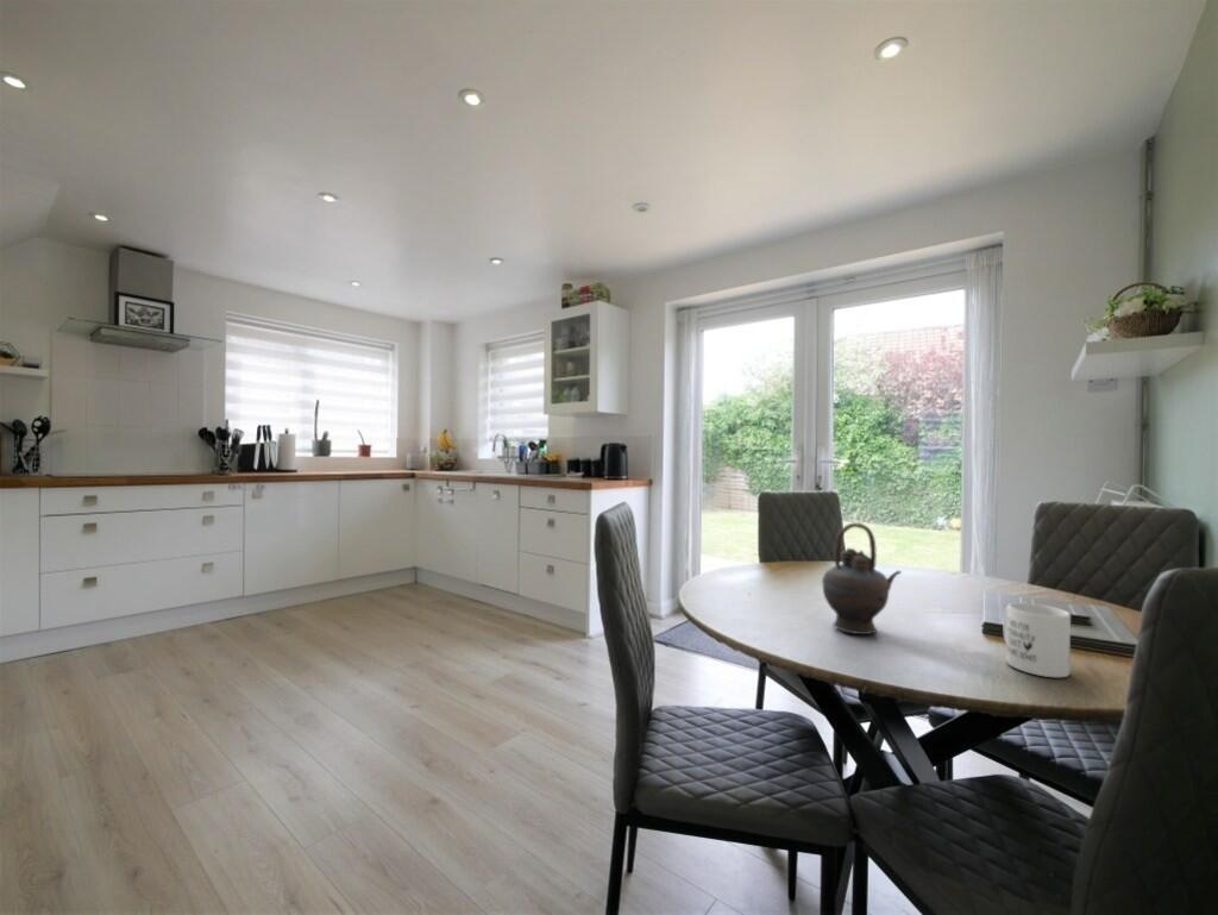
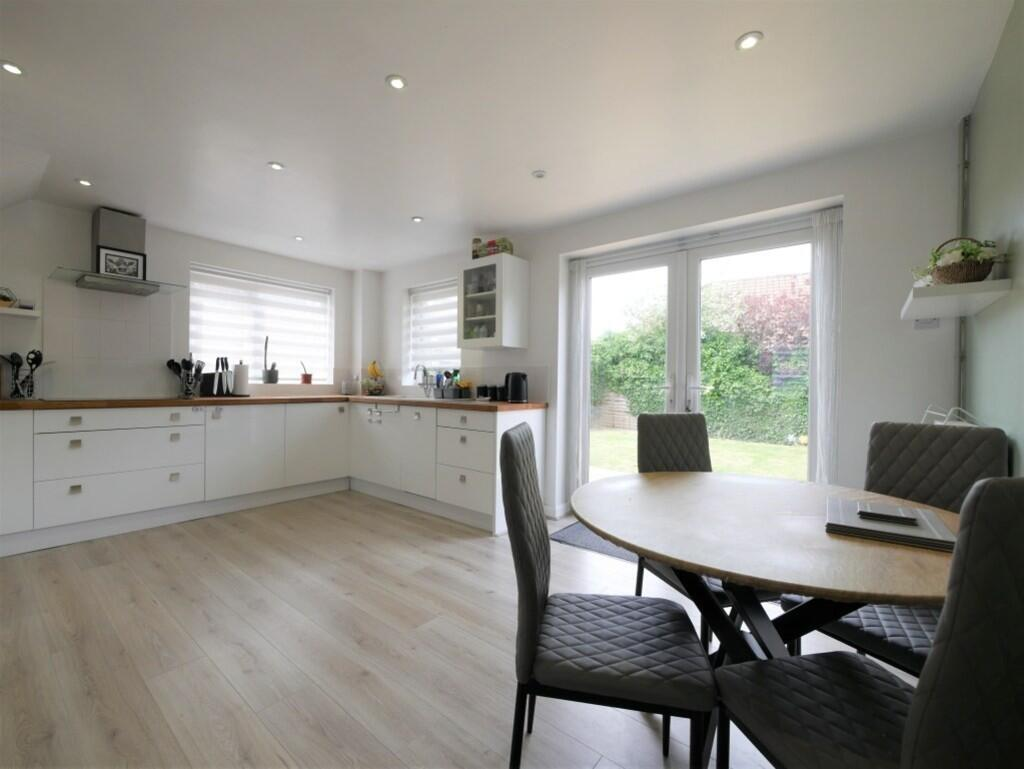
- teapot [821,521,903,635]
- mug [1003,601,1072,678]
